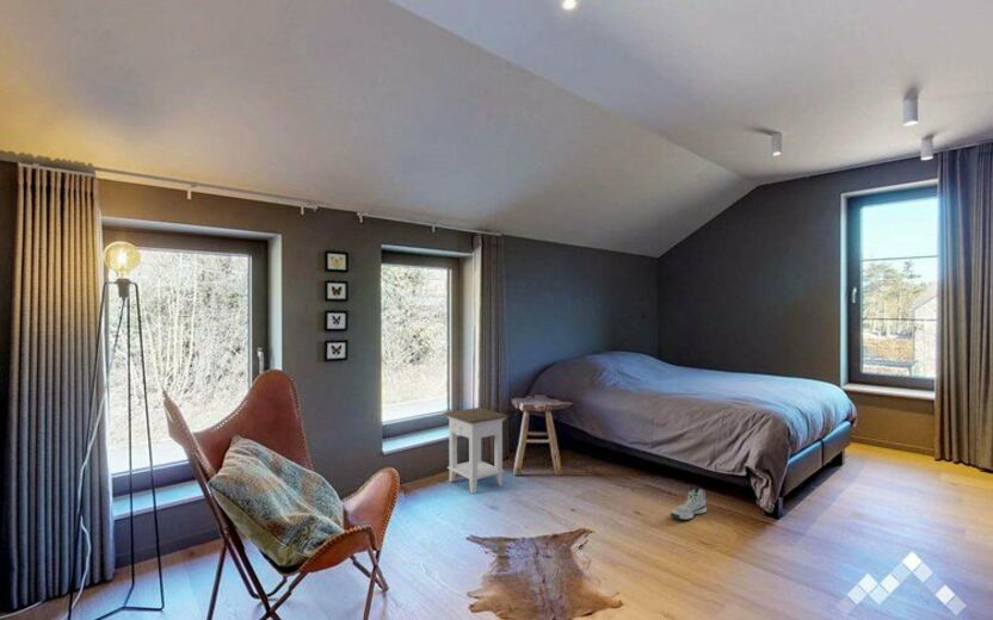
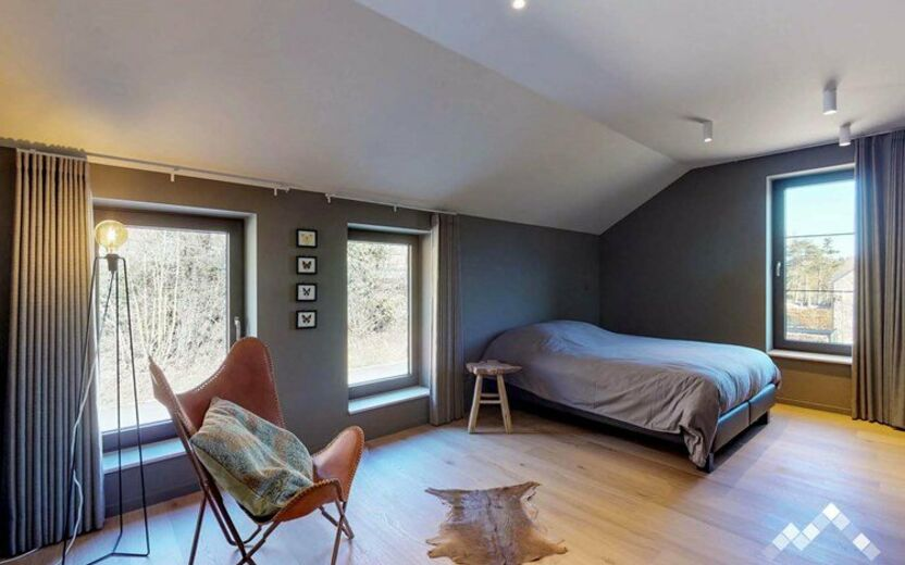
- nightstand [442,407,510,495]
- sneaker [670,484,708,521]
